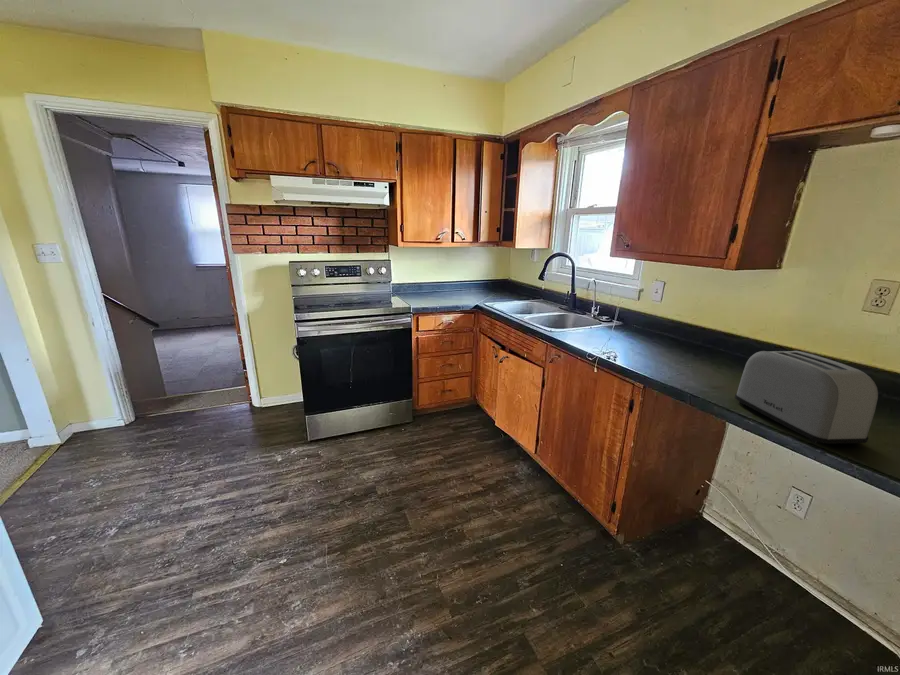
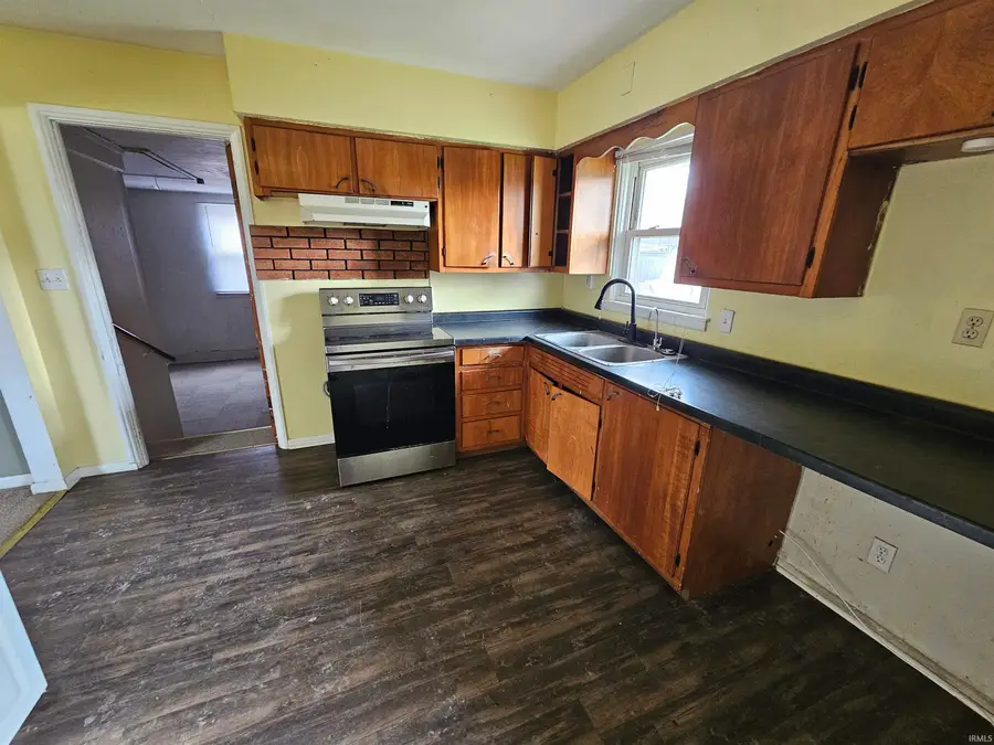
- toaster [734,350,879,445]
